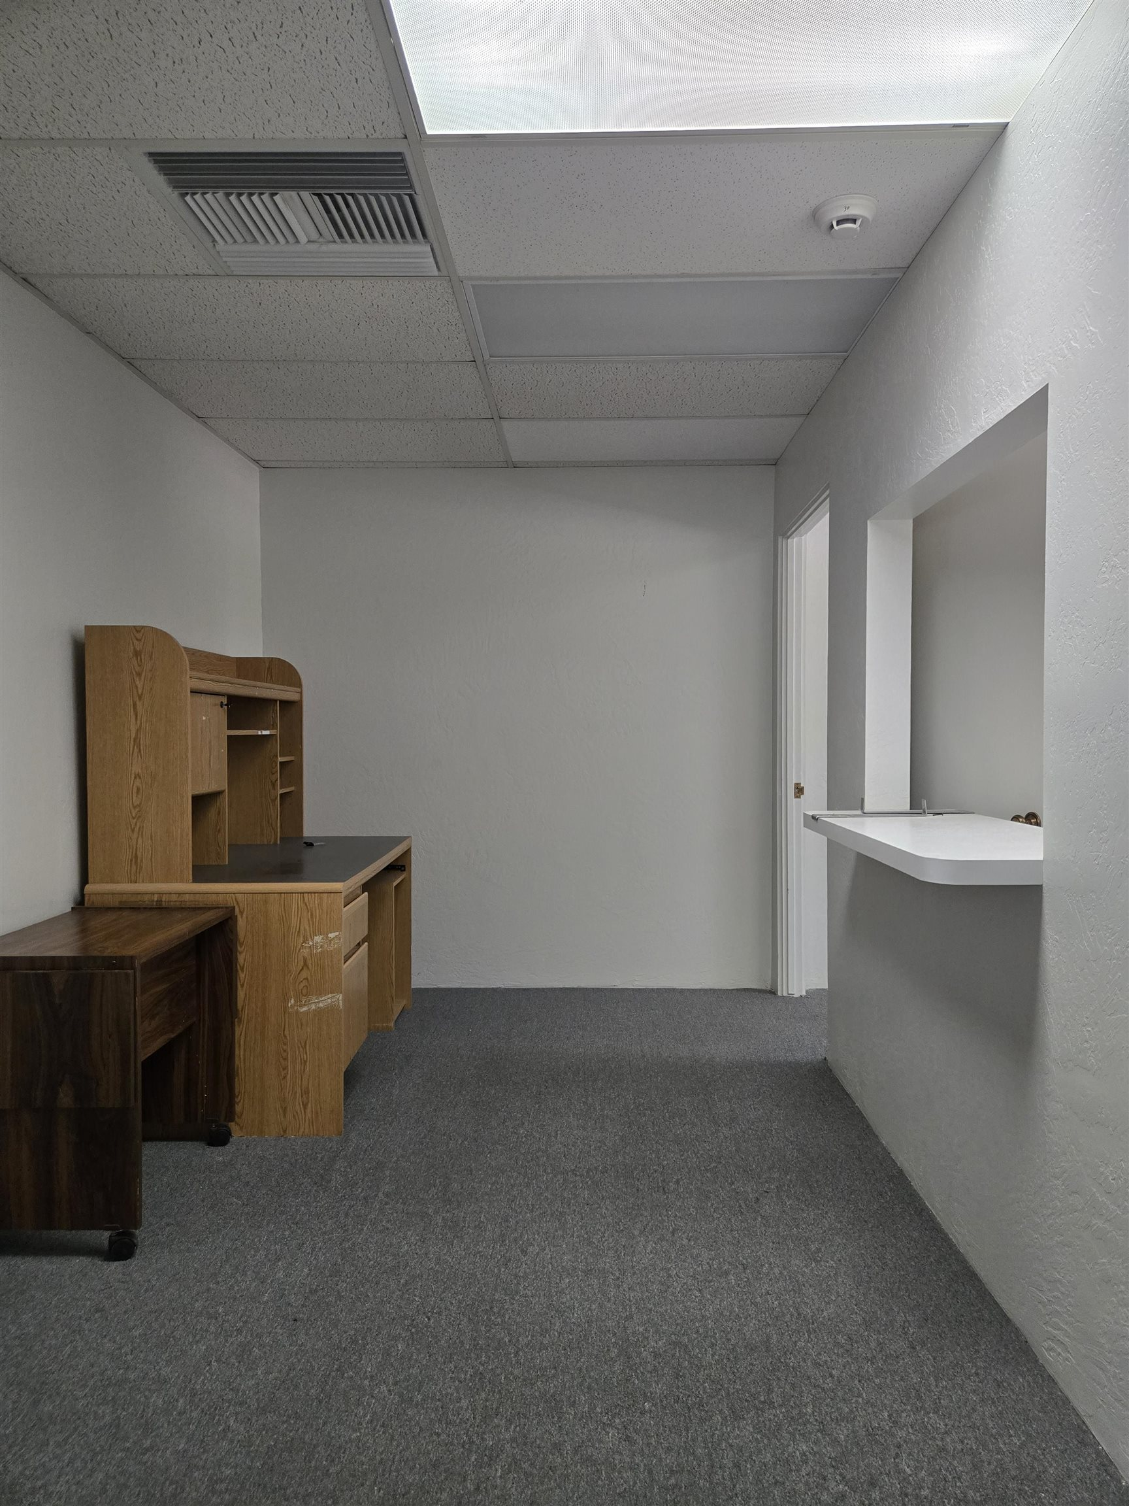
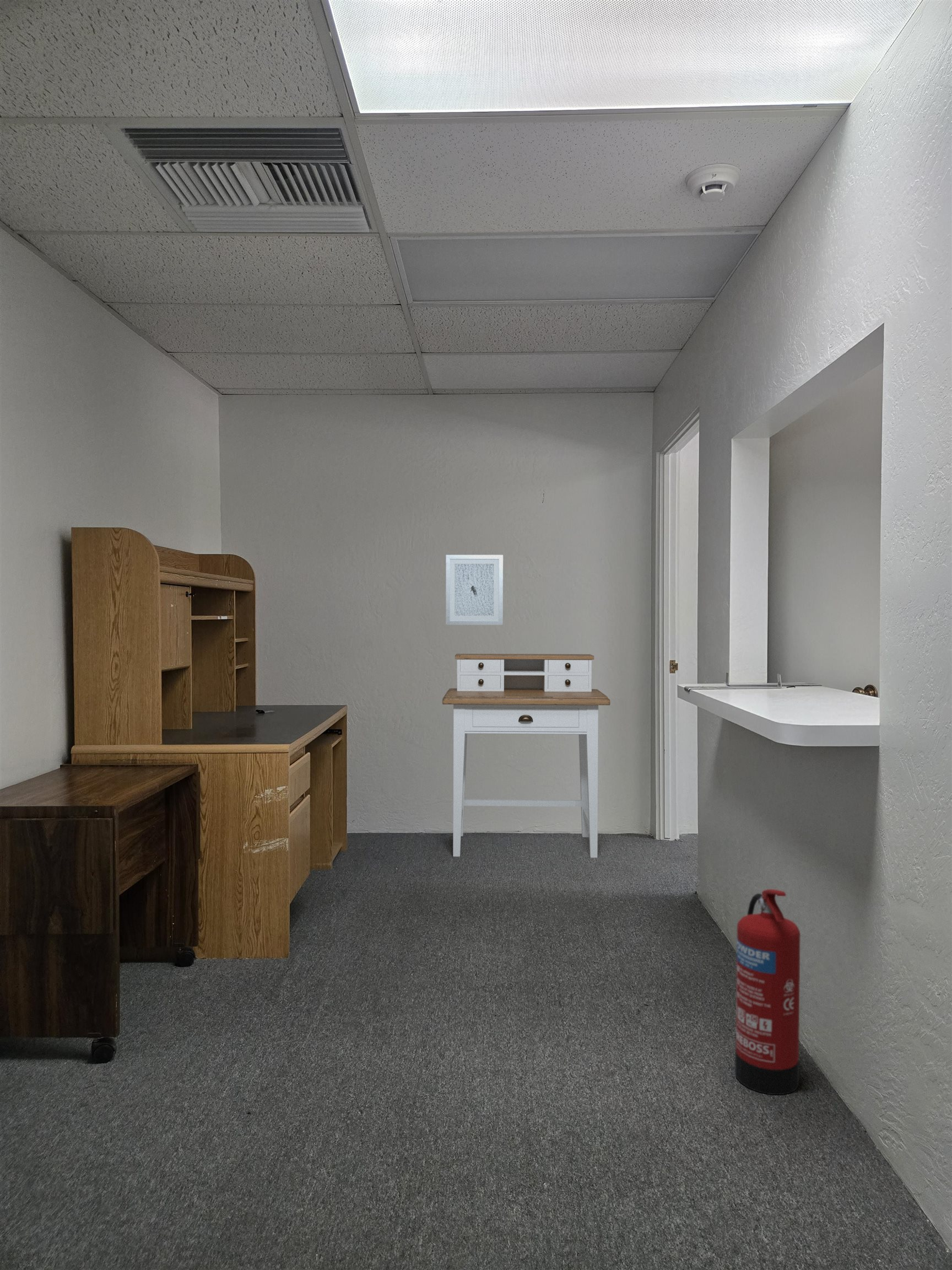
+ fire extinguisher [734,889,801,1095]
+ desk [442,653,611,858]
+ wall art [445,555,504,626]
